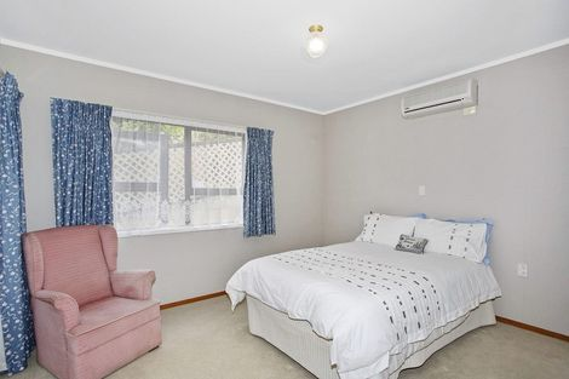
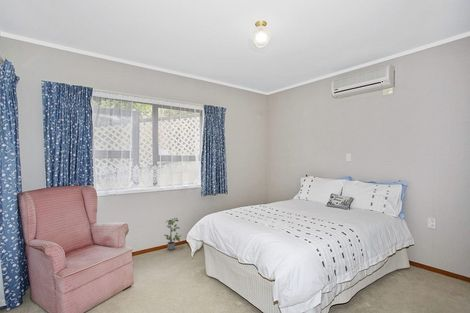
+ potted plant [163,217,181,251]
